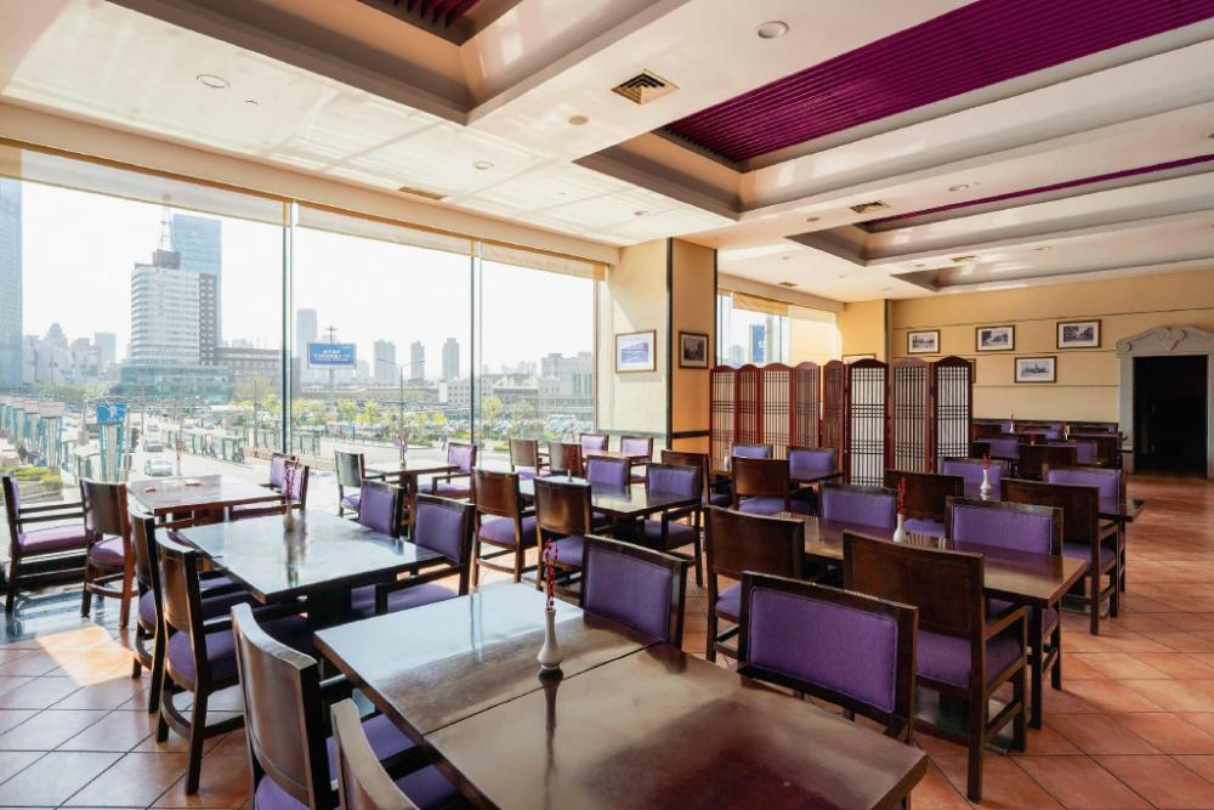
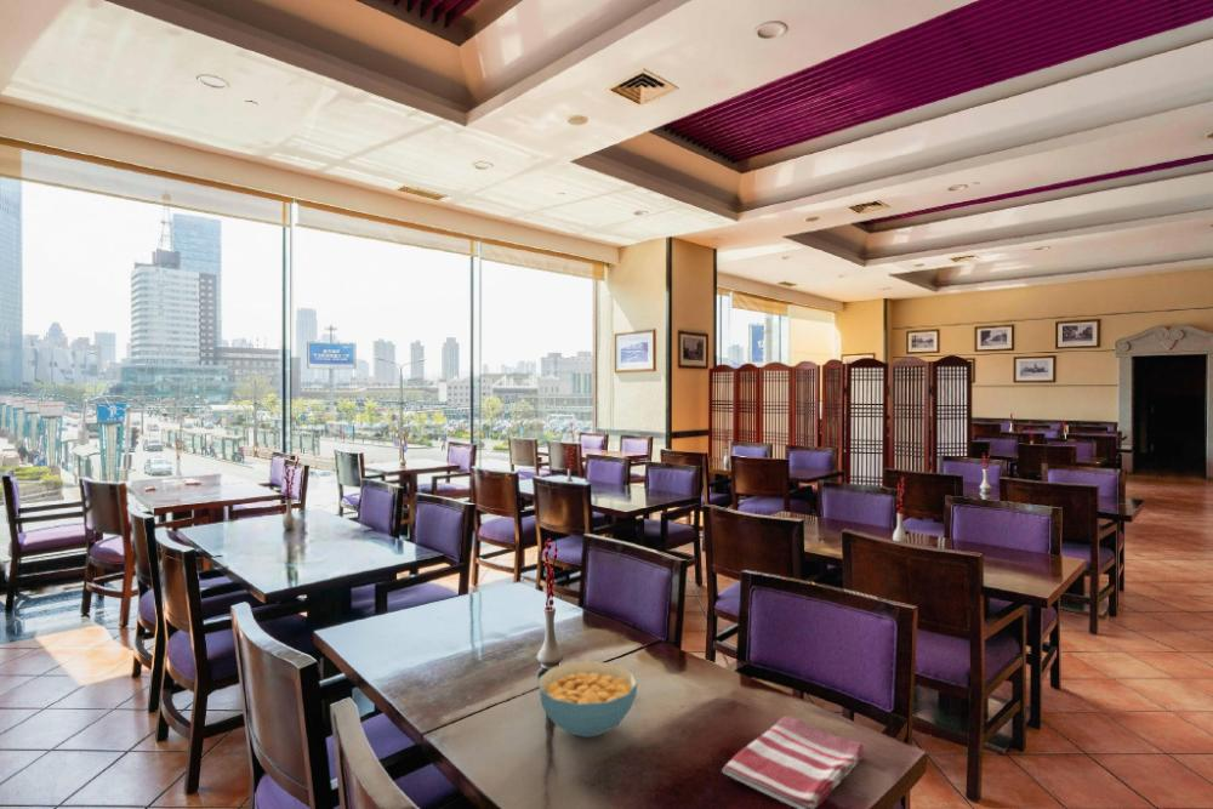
+ cereal bowl [537,660,639,739]
+ dish towel [721,716,866,809]
